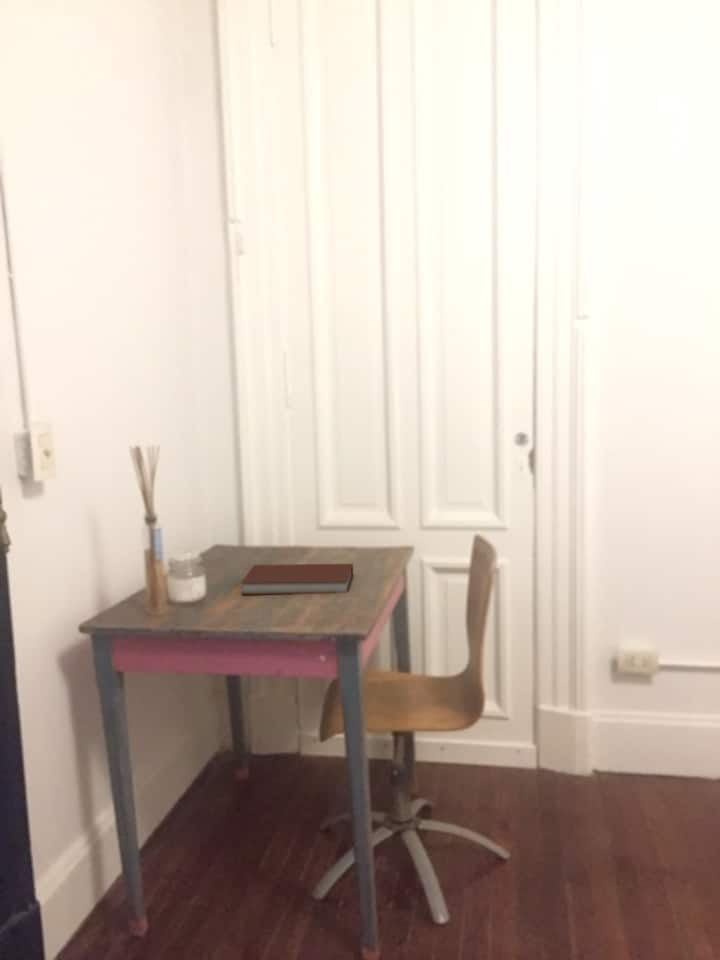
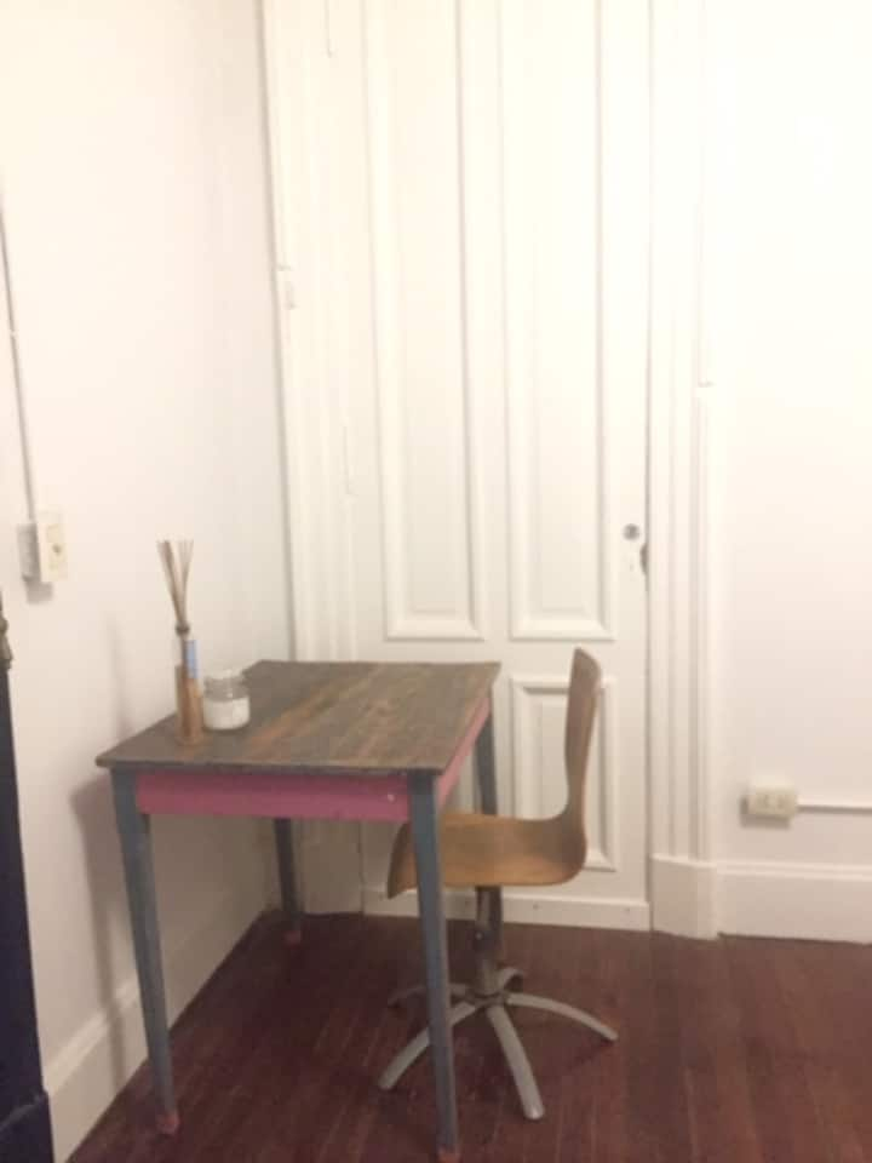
- book [240,563,354,596]
